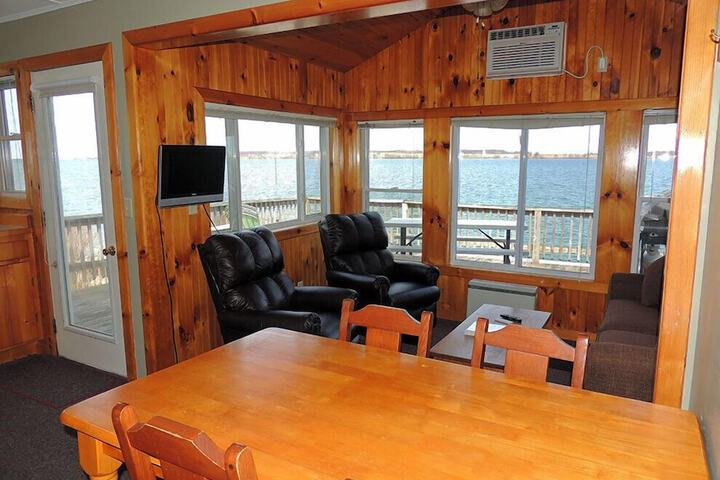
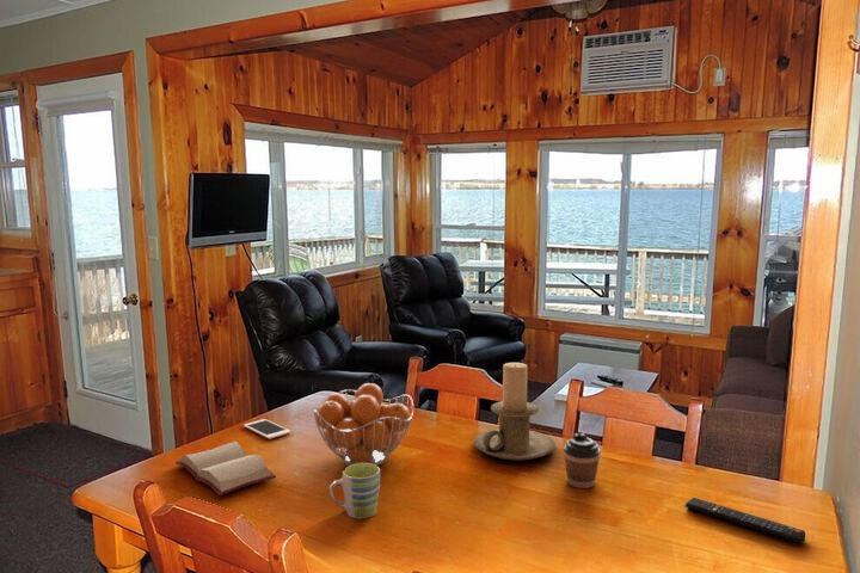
+ cell phone [242,418,291,440]
+ coffee cup [563,432,602,489]
+ hardback book [174,440,277,497]
+ remote control [684,497,806,544]
+ mug [328,463,381,520]
+ fruit basket [312,382,414,467]
+ candle holder [473,362,557,462]
